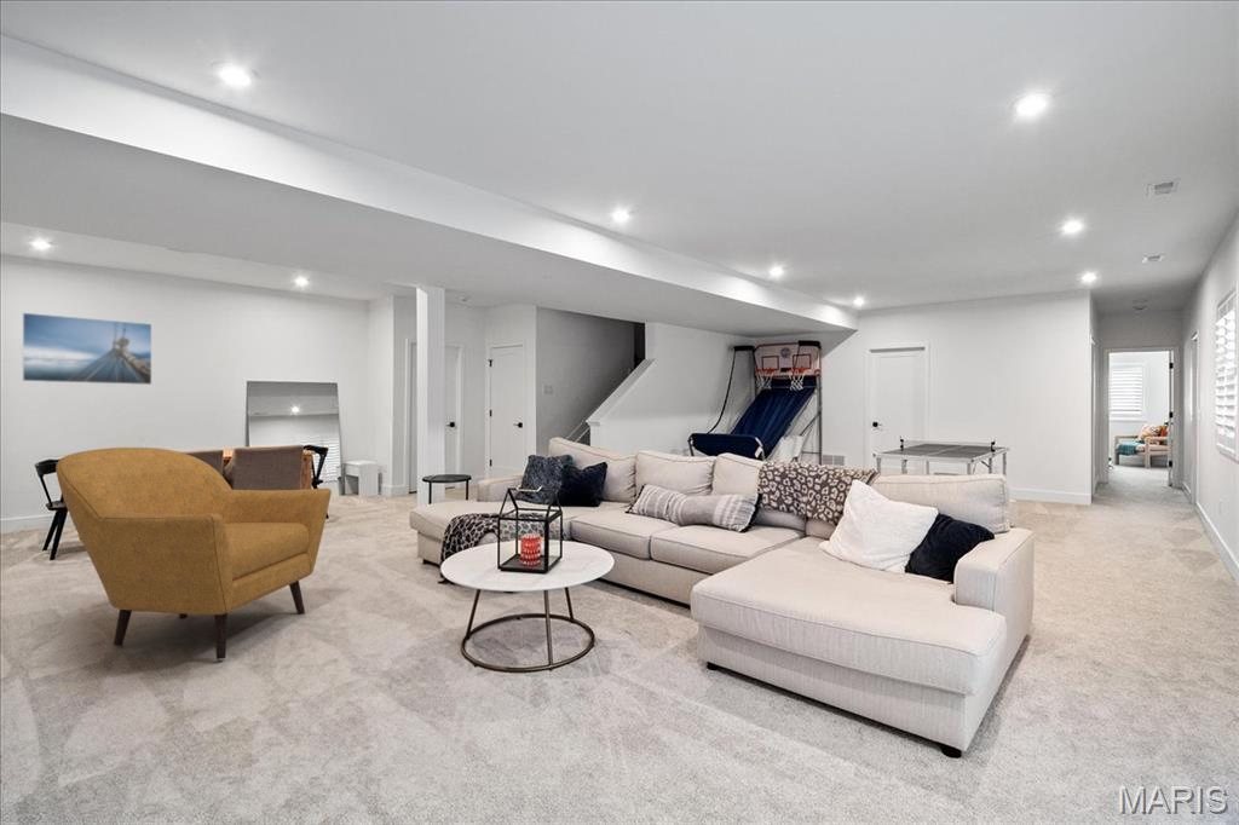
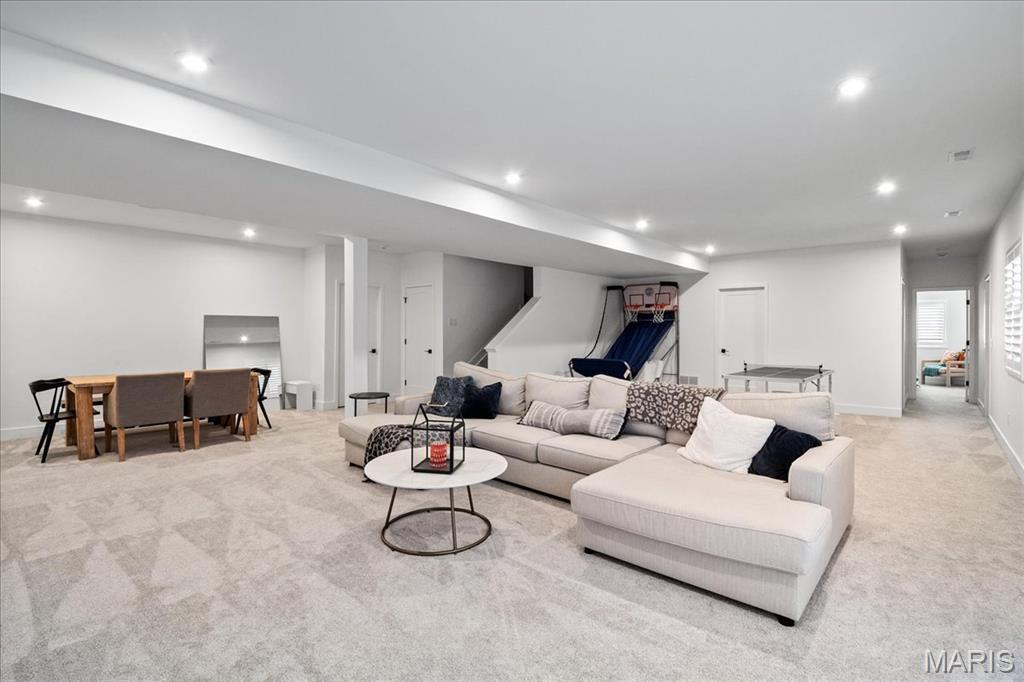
- armchair [54,446,333,660]
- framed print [22,312,152,386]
